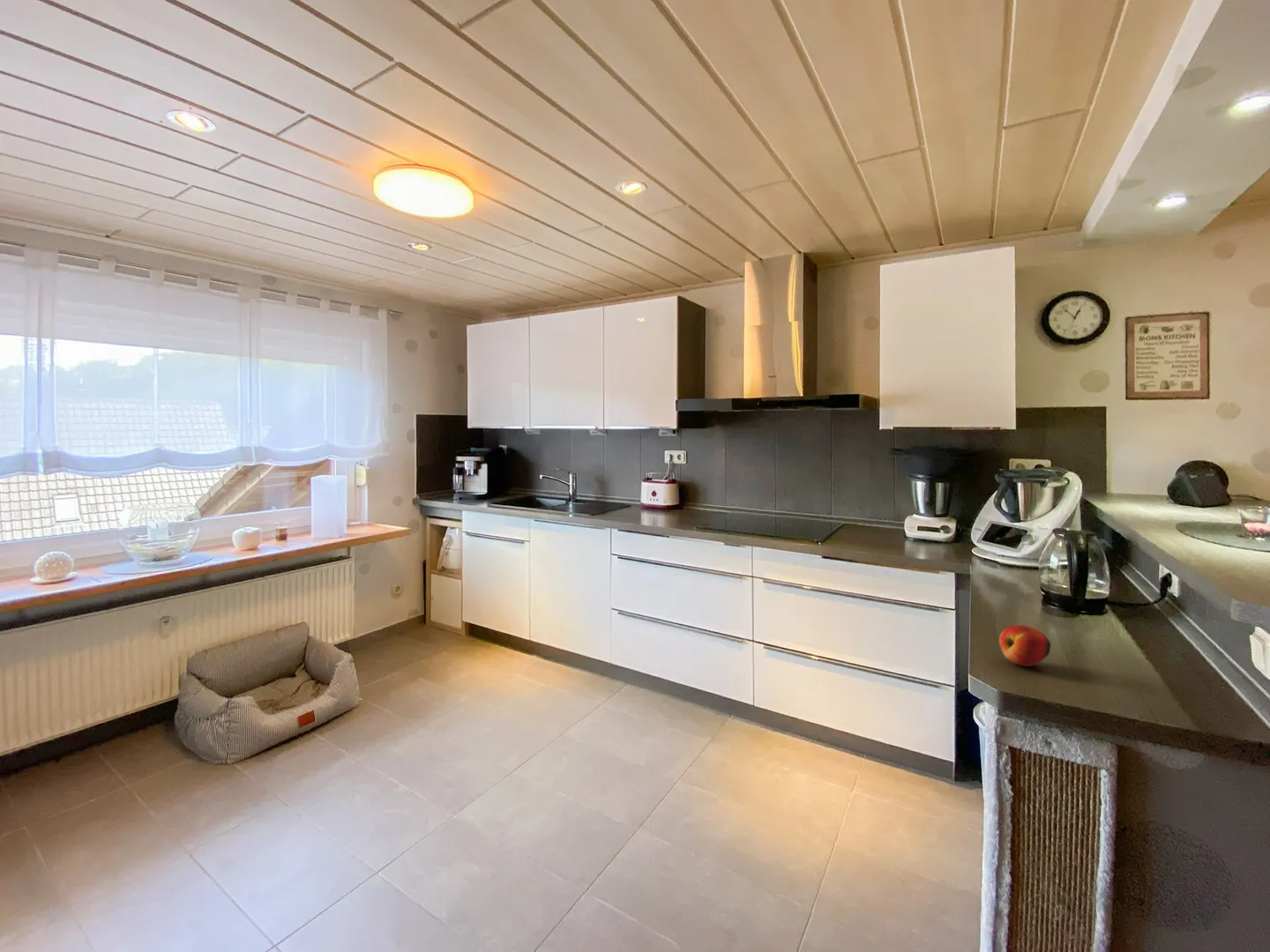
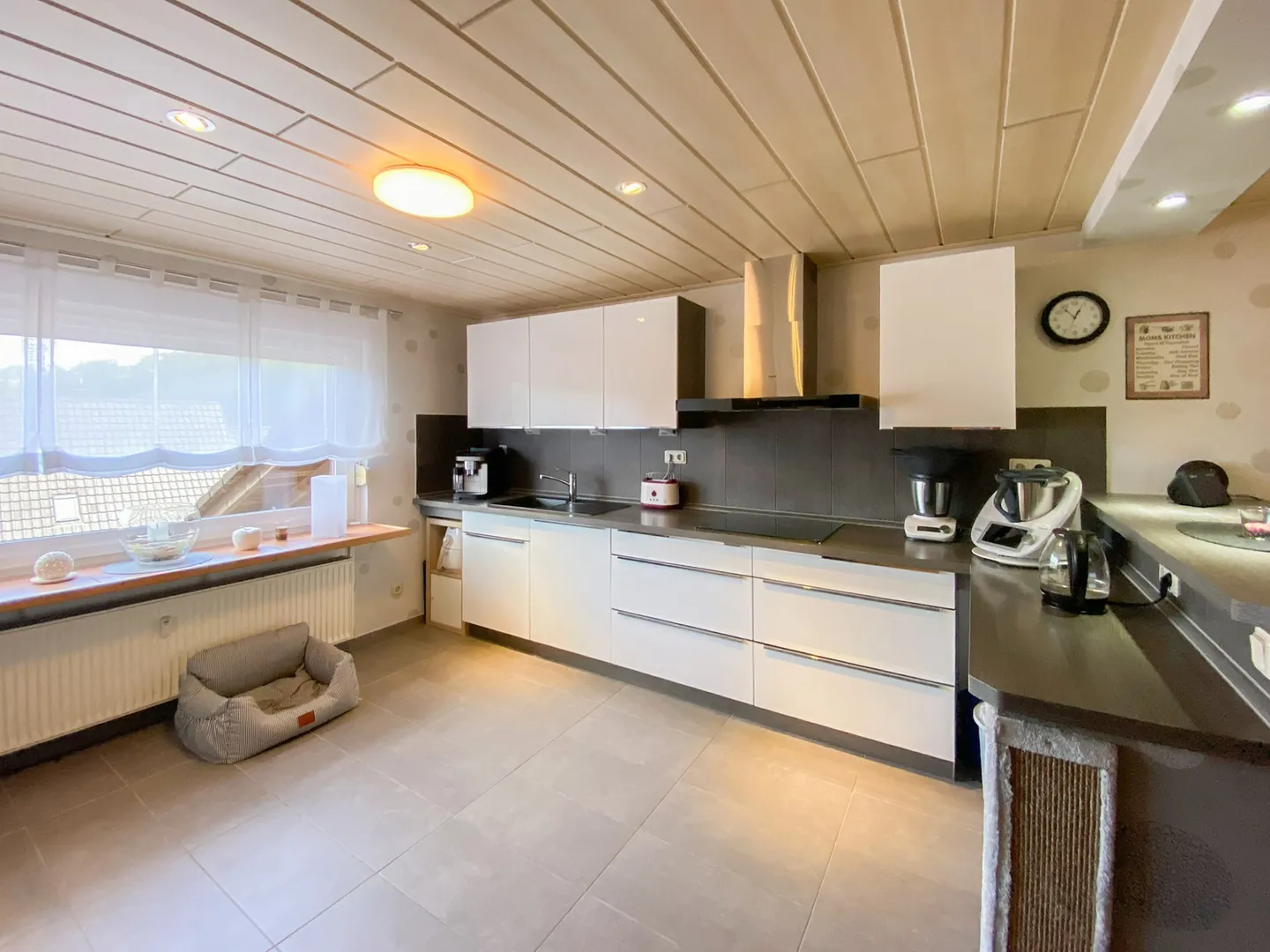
- apple [998,624,1051,667]
